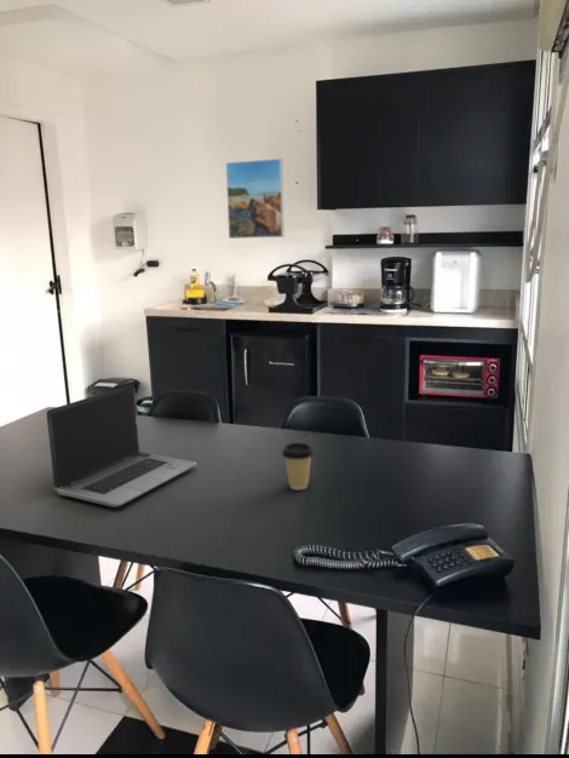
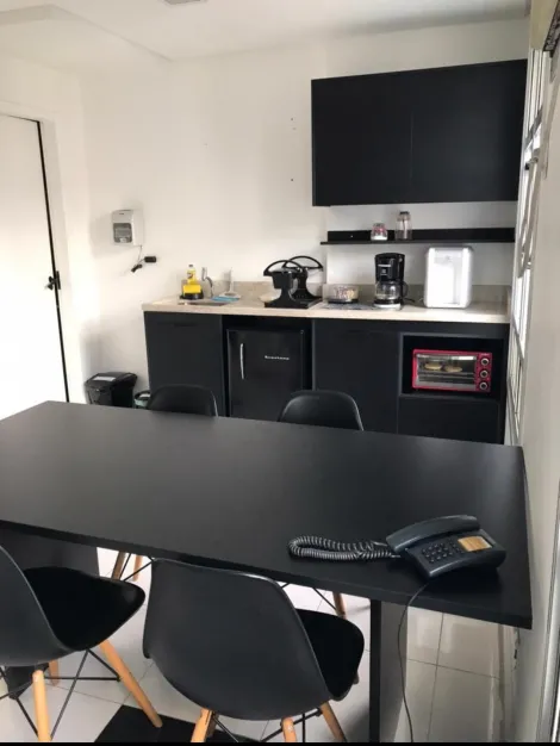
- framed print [225,157,286,240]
- coffee cup [281,442,315,490]
- laptop computer [46,384,197,509]
